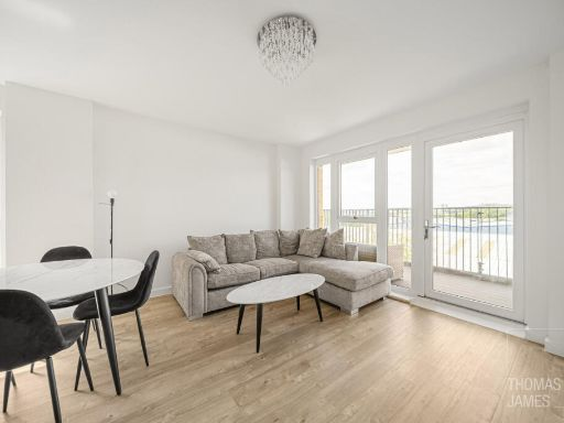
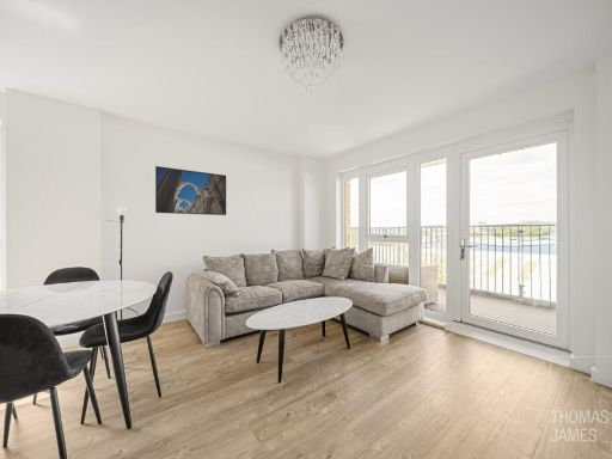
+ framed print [154,165,227,216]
